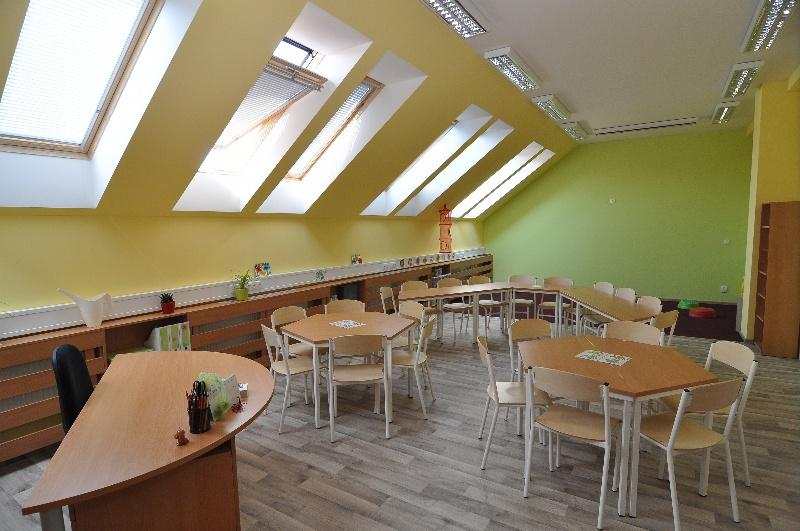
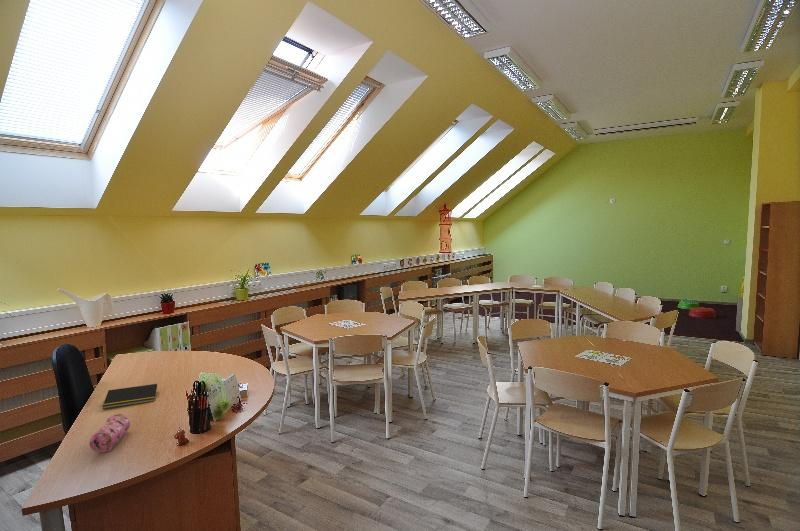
+ pencil case [88,413,131,453]
+ notepad [101,383,158,410]
